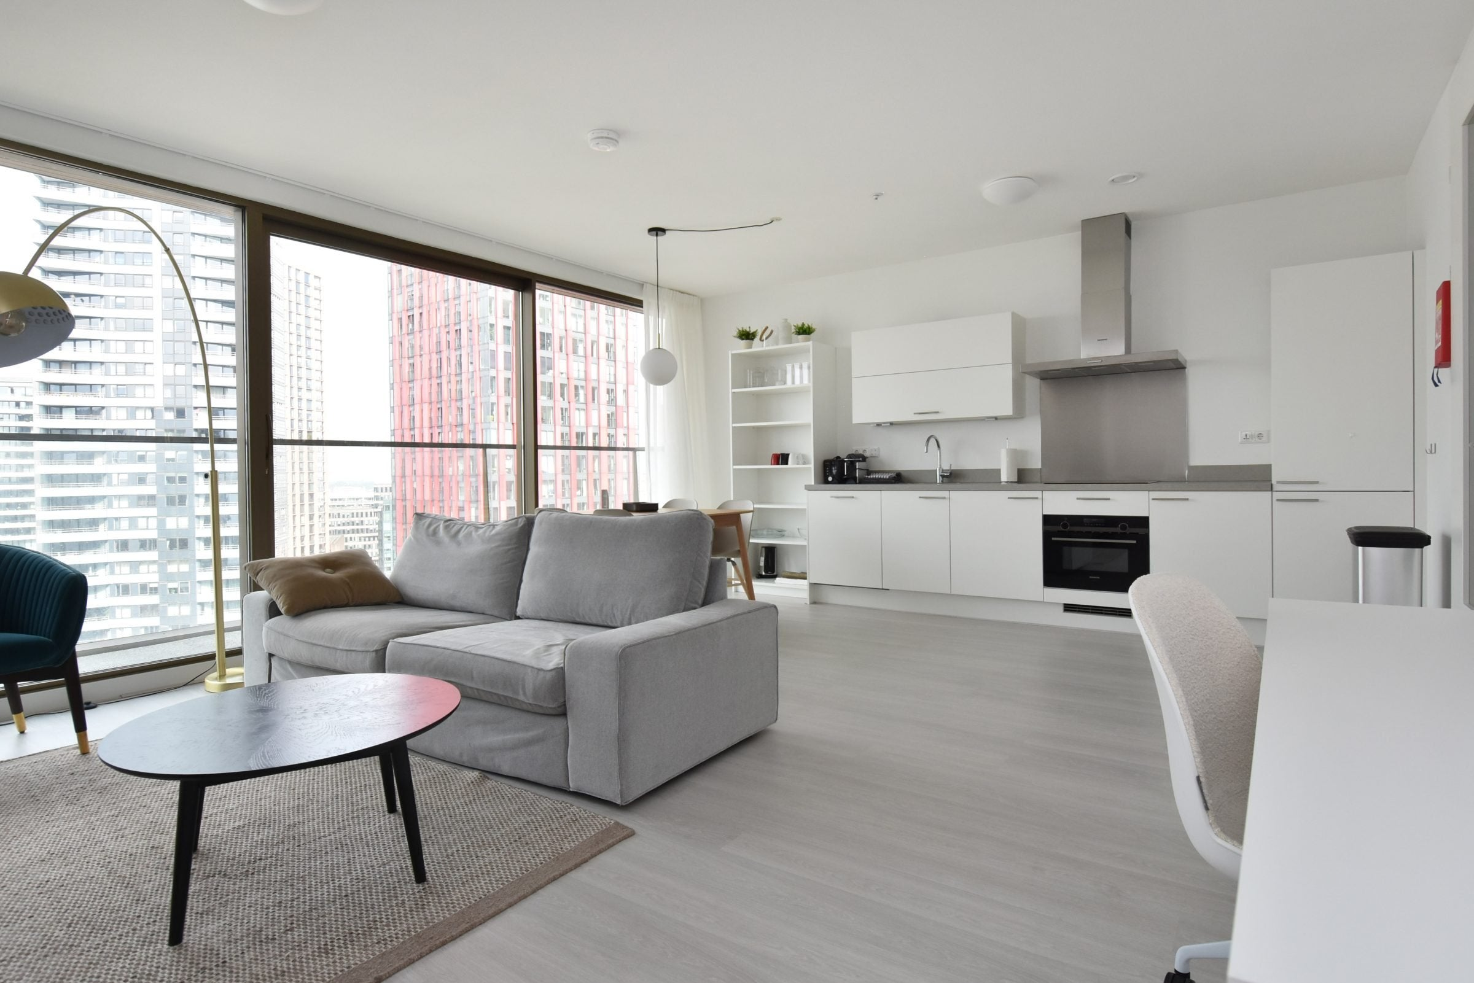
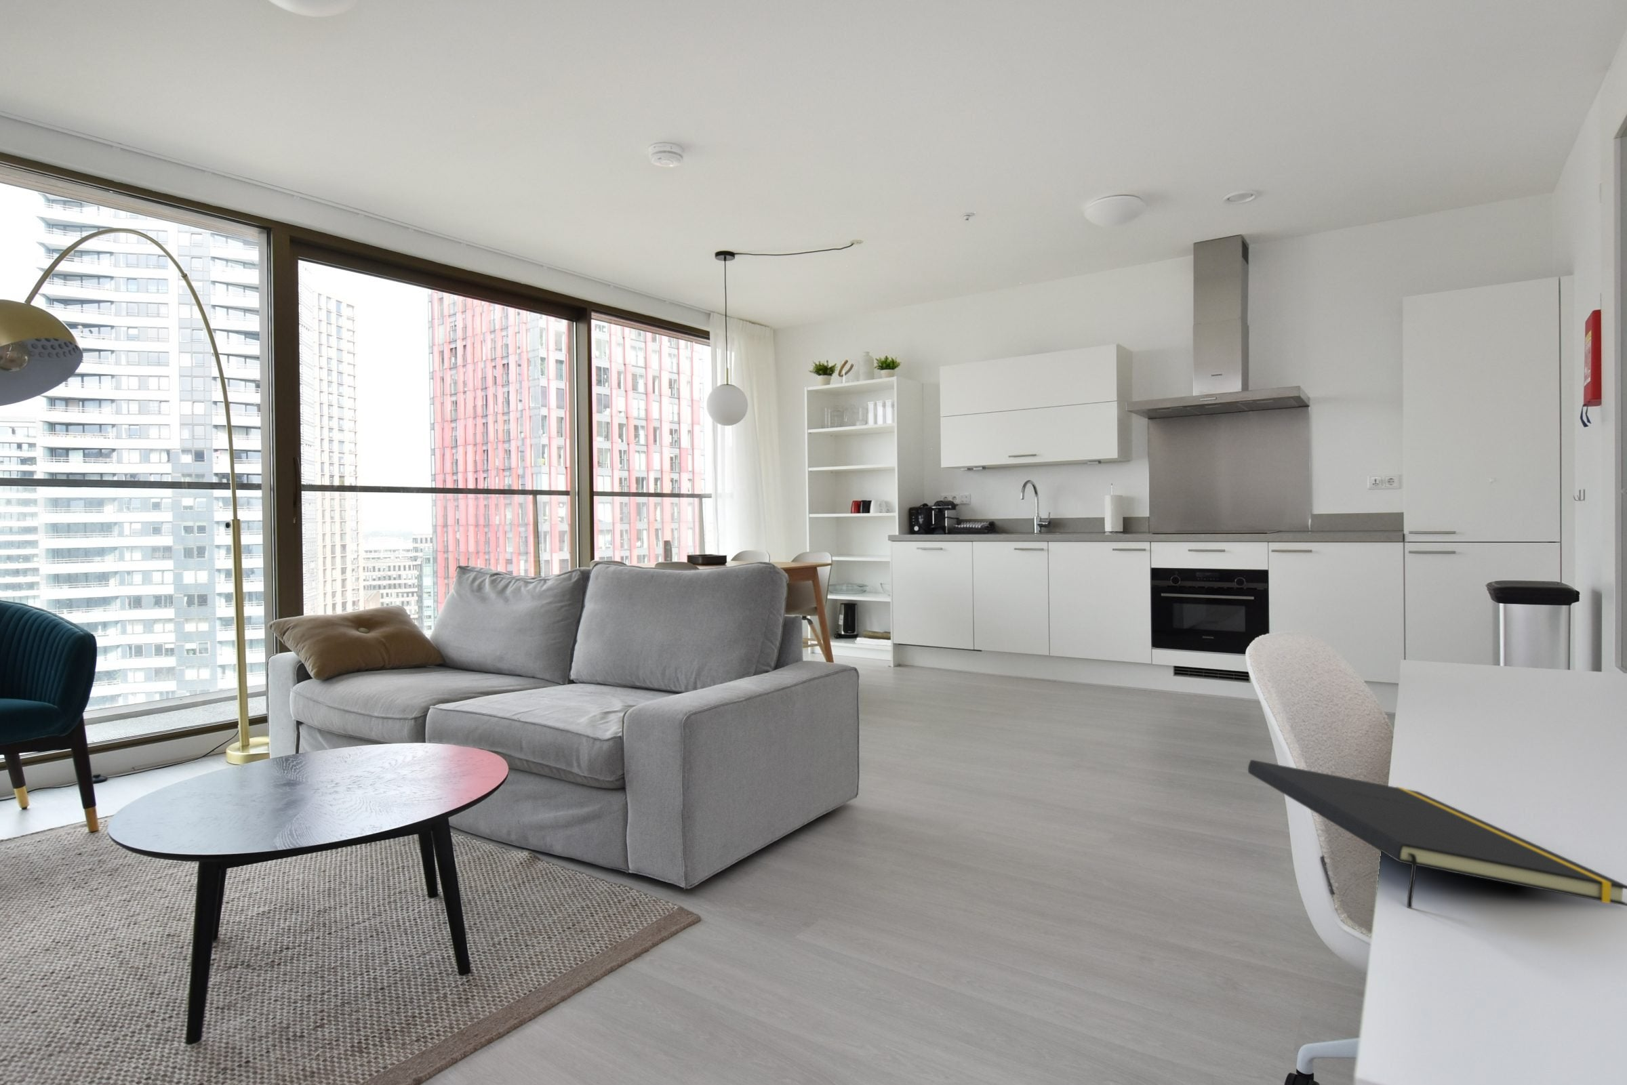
+ notepad [1248,759,1627,908]
